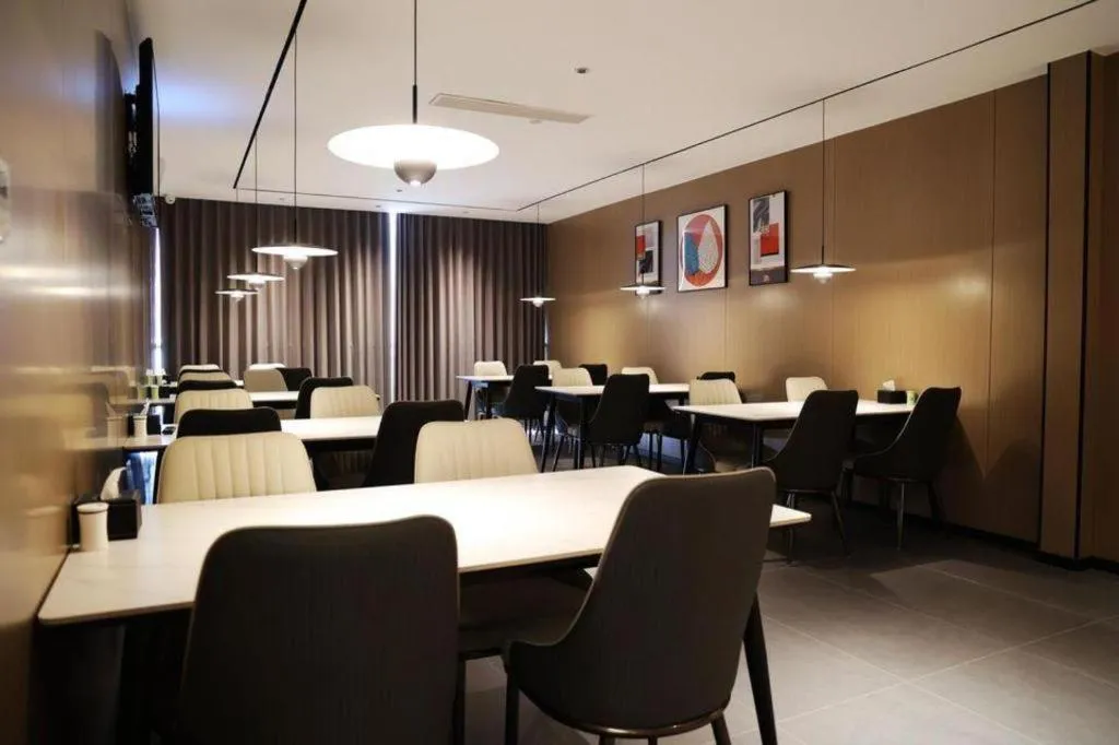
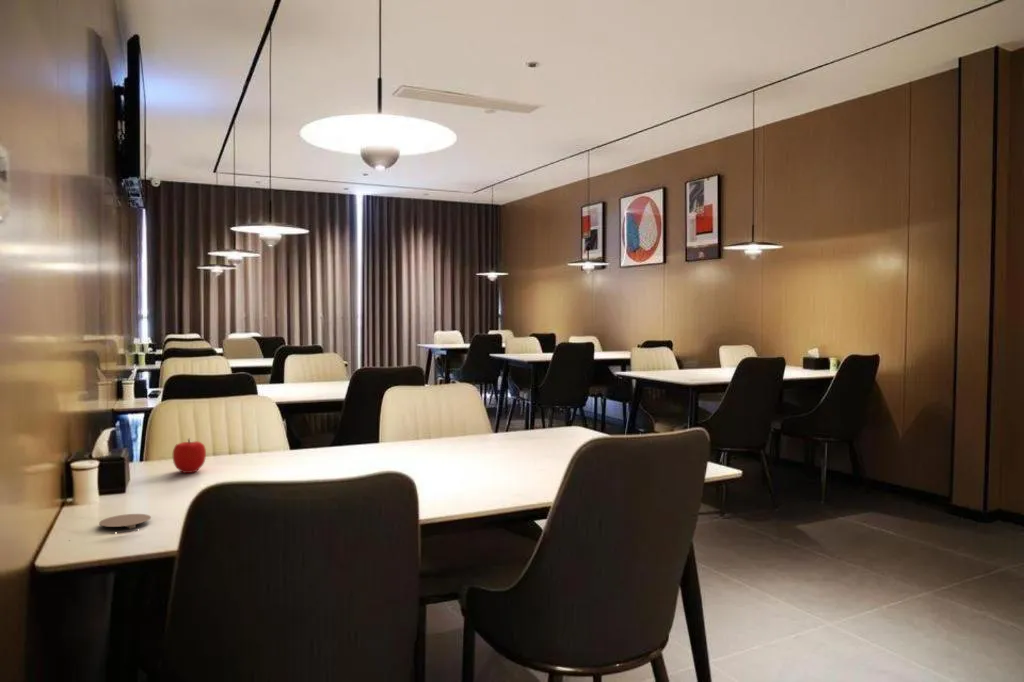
+ coaster [98,513,152,534]
+ fruit [172,438,207,474]
